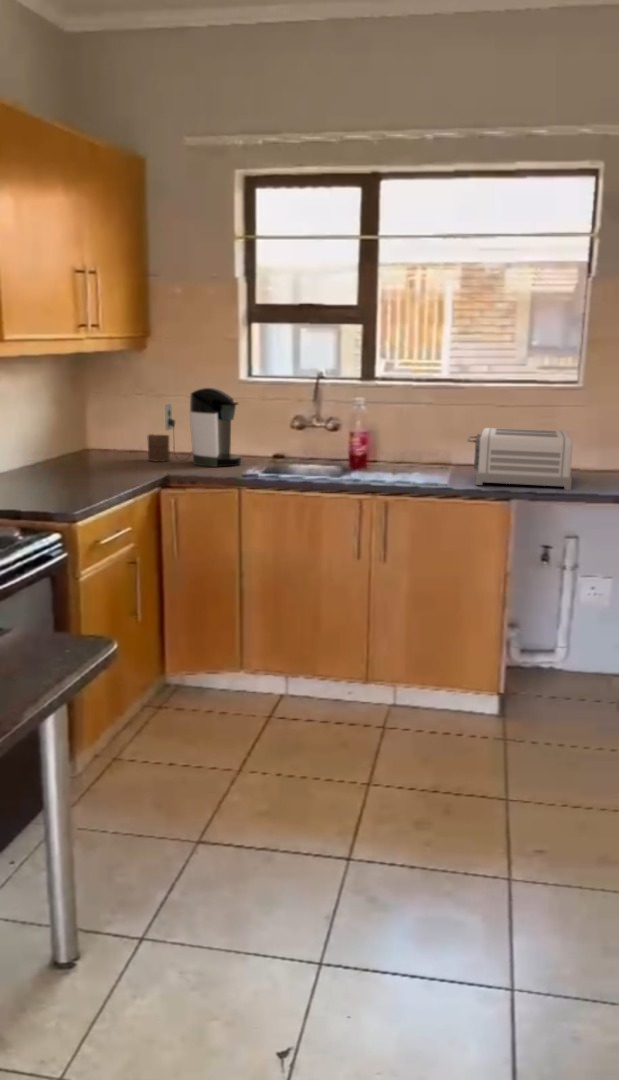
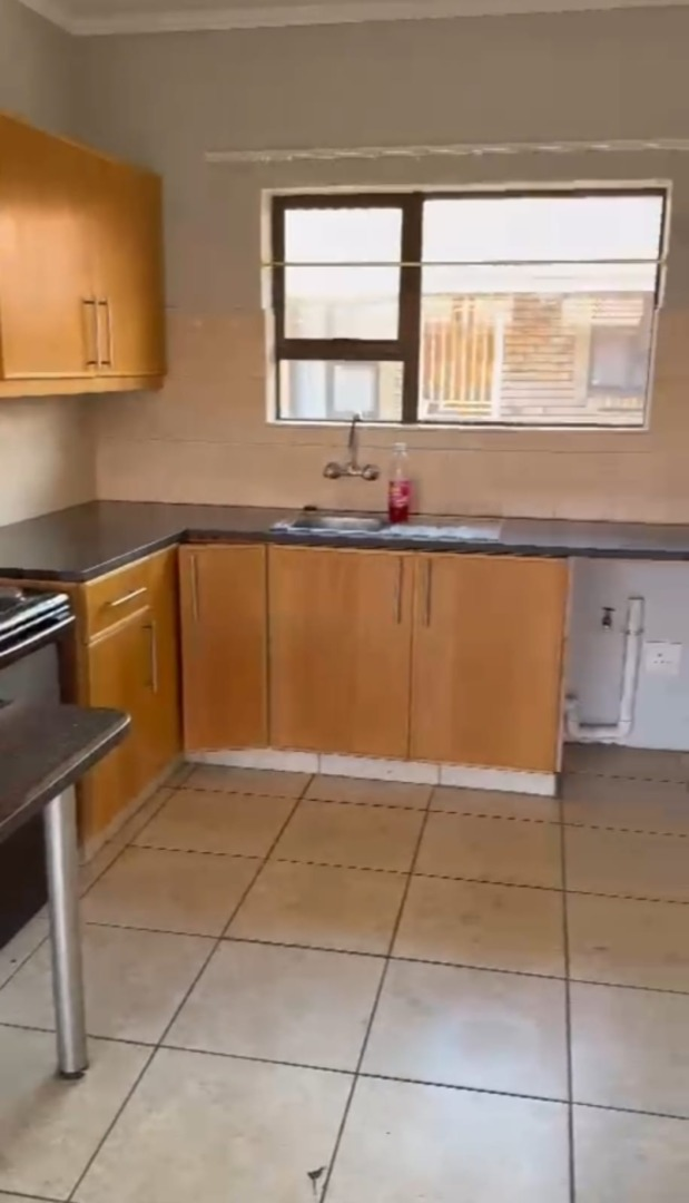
- toaster [466,427,574,491]
- coffee maker [164,387,242,468]
- cup [147,433,171,463]
